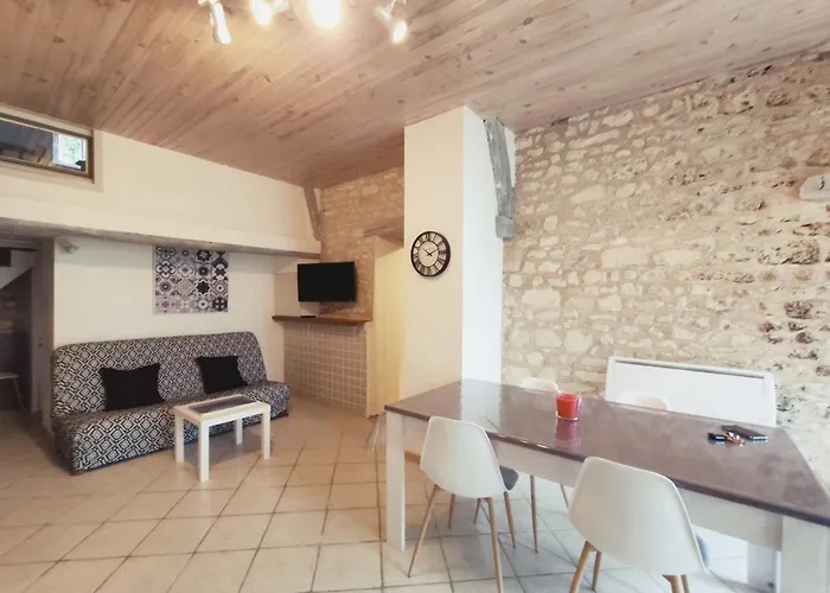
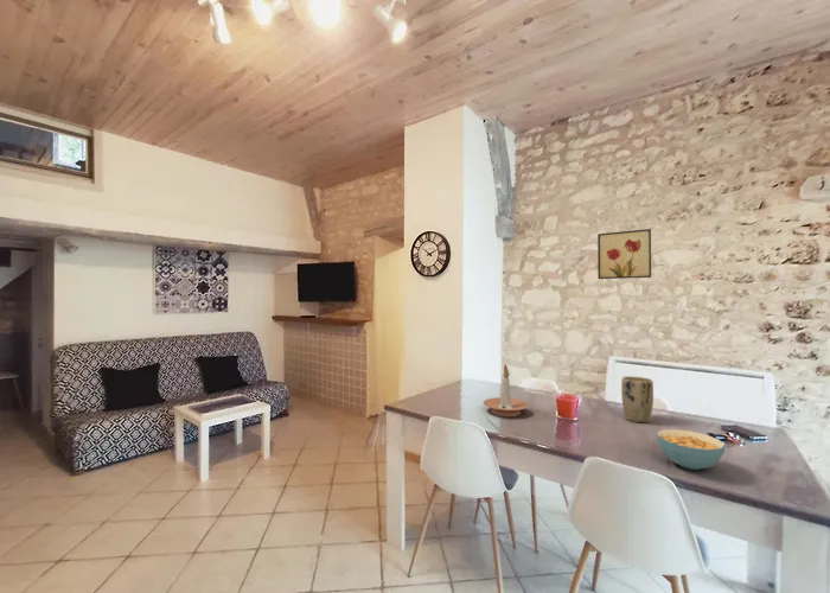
+ plant pot [620,375,655,425]
+ cereal bowl [655,428,727,471]
+ wall art [596,228,652,280]
+ candle holder [481,363,530,417]
